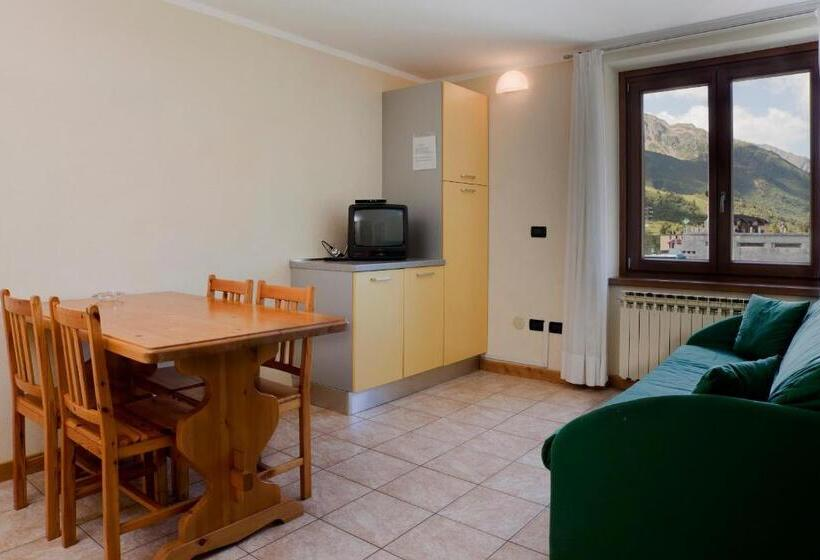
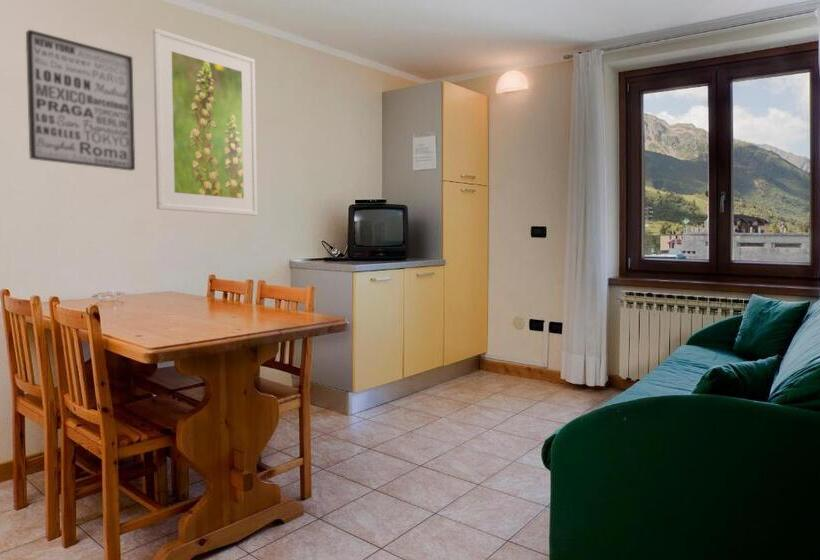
+ wall art [25,29,136,172]
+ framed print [152,27,258,216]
